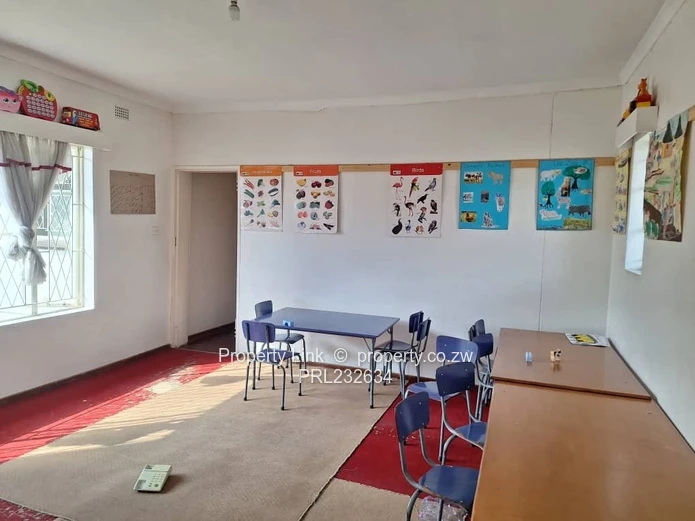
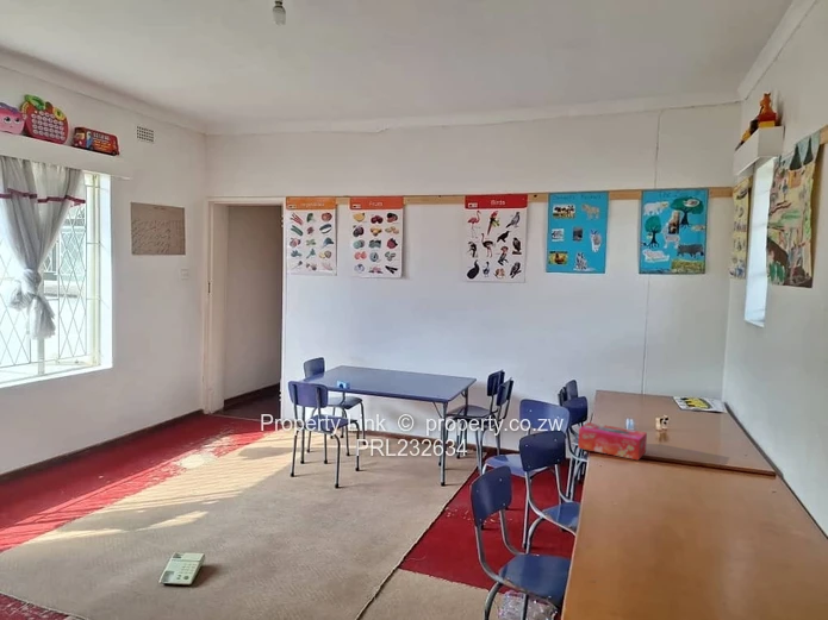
+ tissue box [577,421,648,462]
